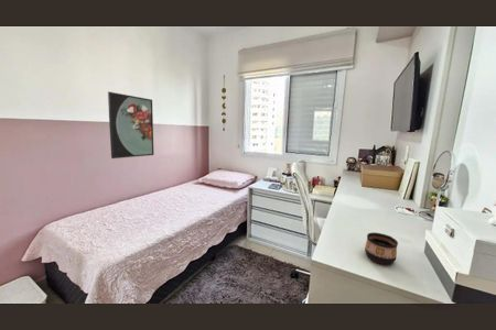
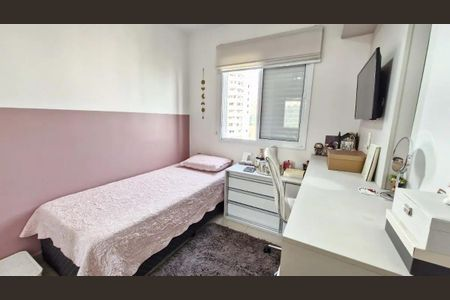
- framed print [107,90,155,160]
- cup [364,231,399,265]
